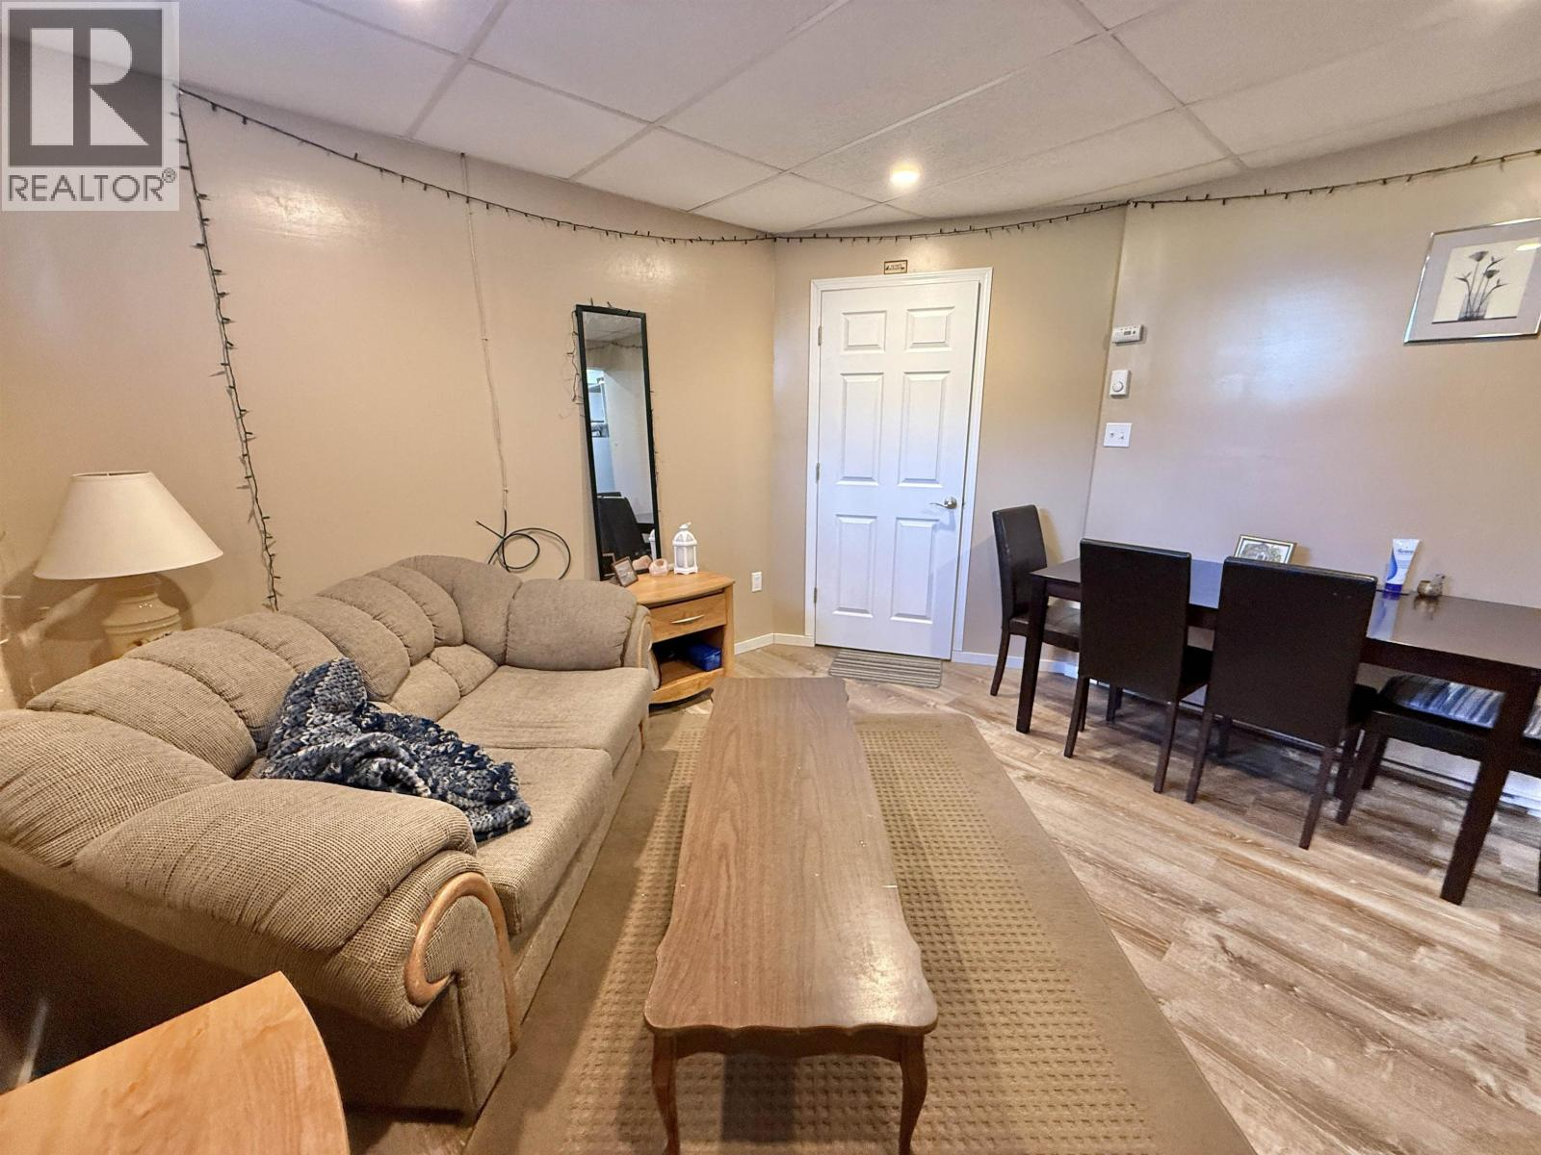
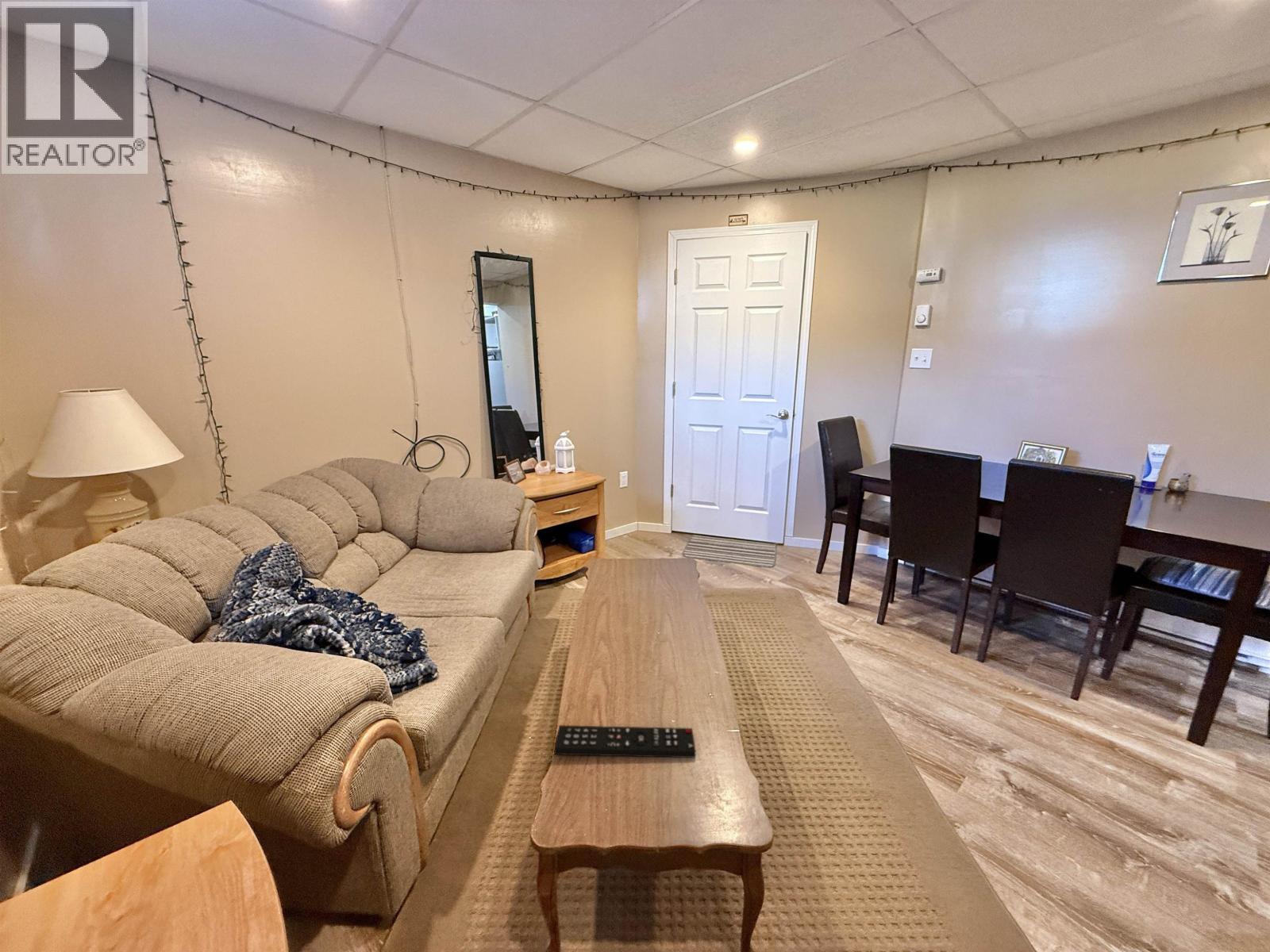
+ remote control [553,724,696,758]
